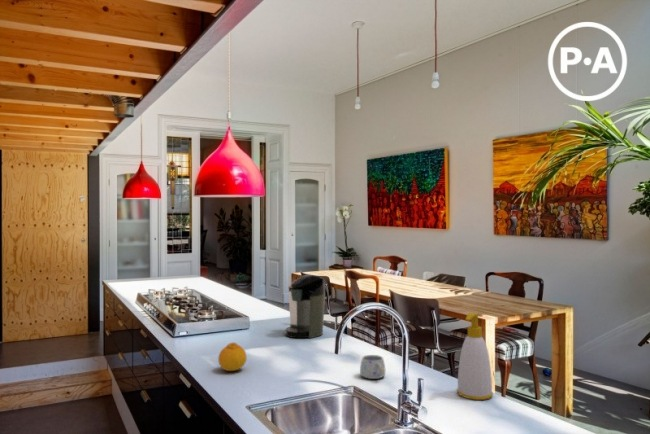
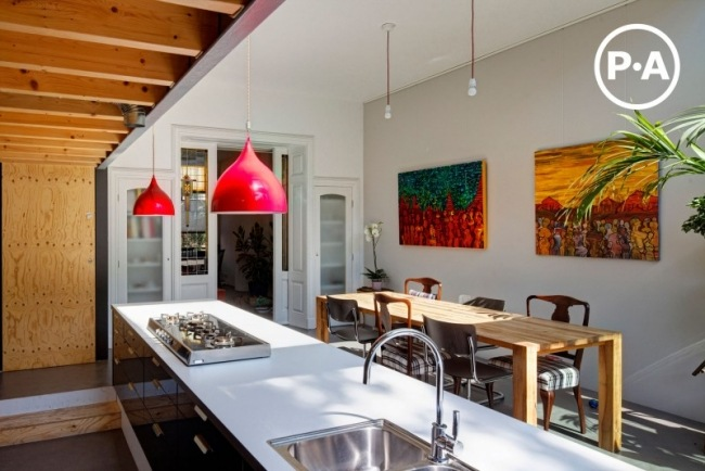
- coffee maker [285,274,326,339]
- fruit [217,342,248,372]
- mug [359,354,386,380]
- soap bottle [456,312,494,401]
